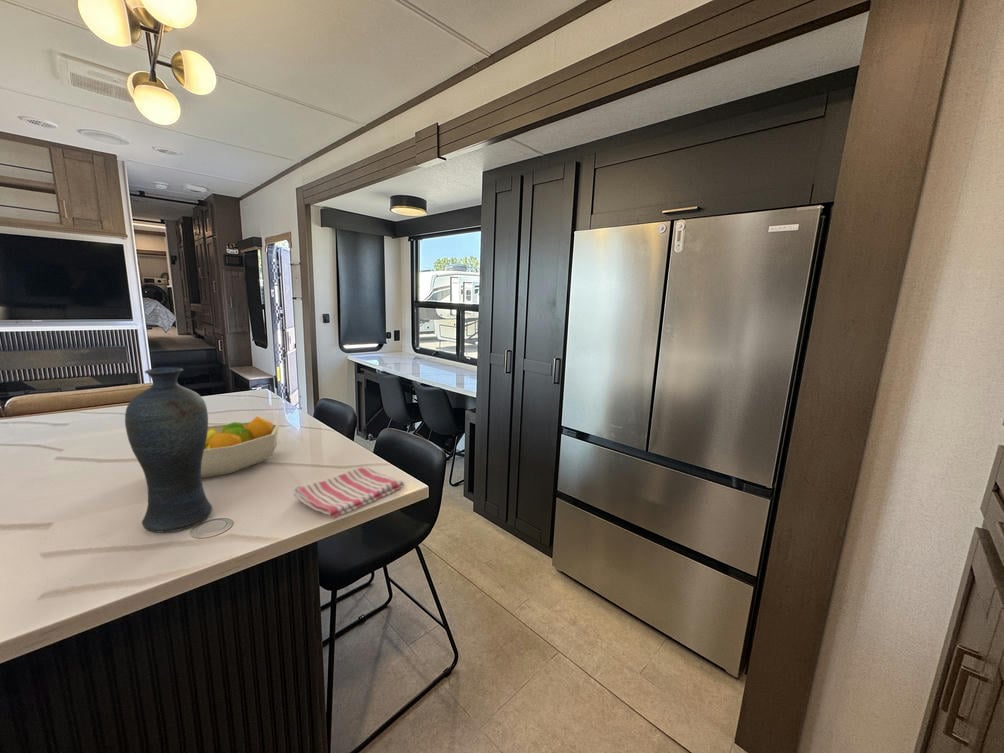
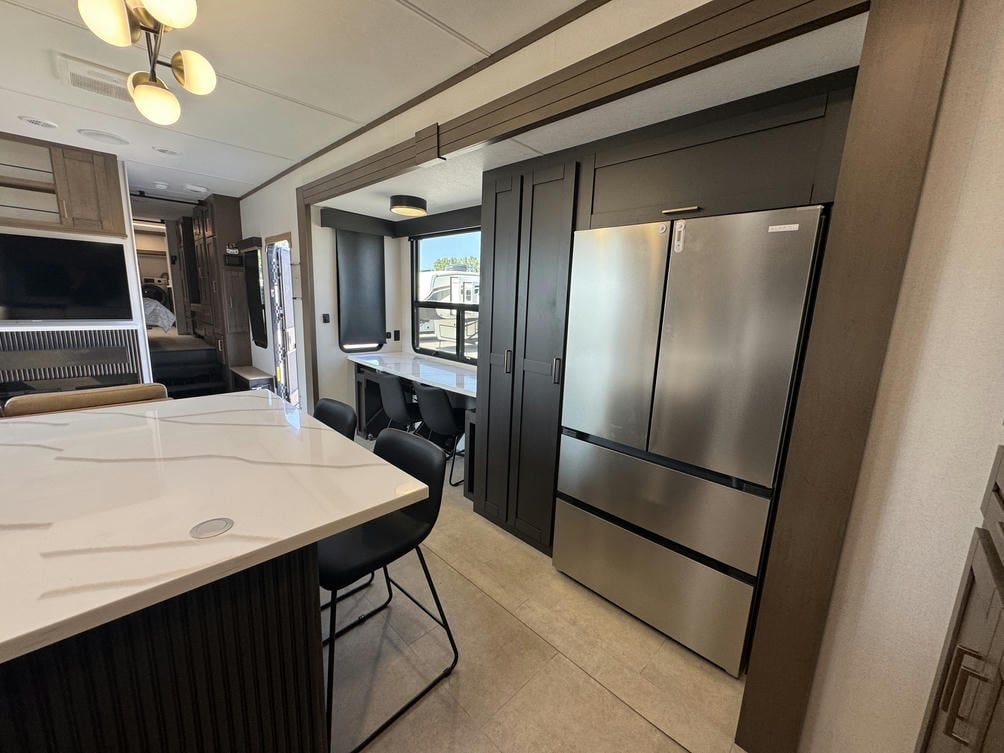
- vase [124,366,213,534]
- fruit bowl [201,415,280,479]
- dish towel [292,466,405,520]
